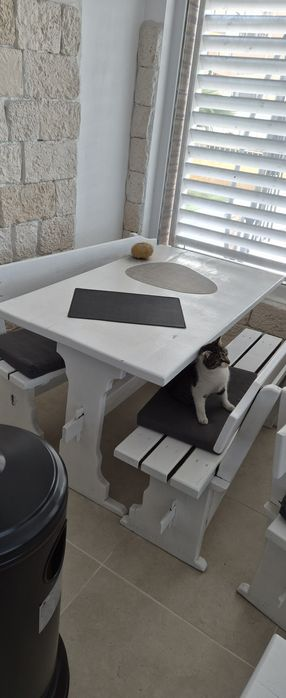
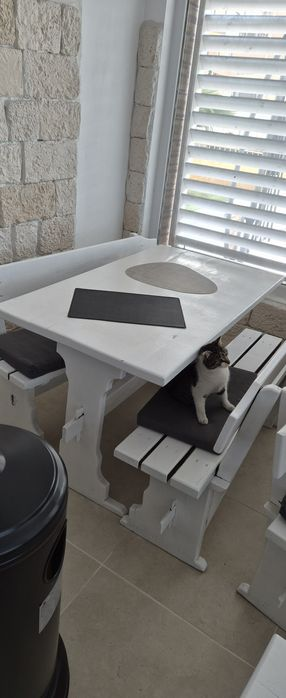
- fruit [130,241,154,260]
